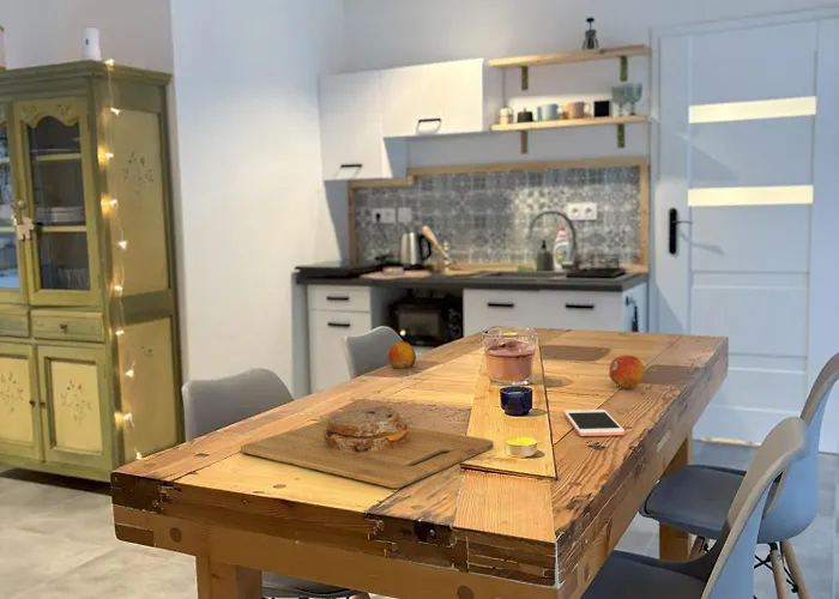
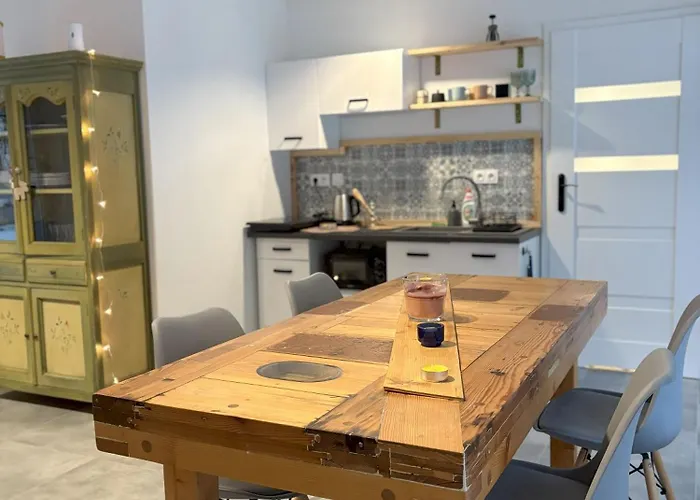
- cell phone [562,409,626,437]
- cutting board [240,405,495,489]
- fruit [387,340,417,369]
- fruit [608,355,645,389]
